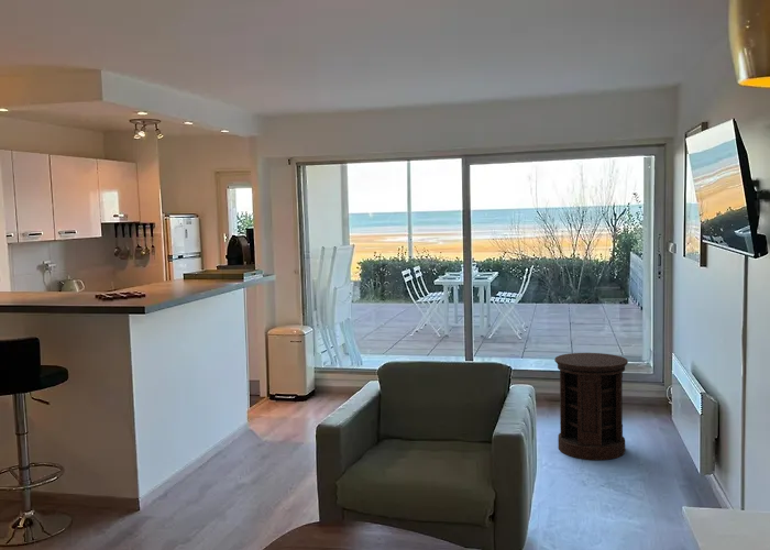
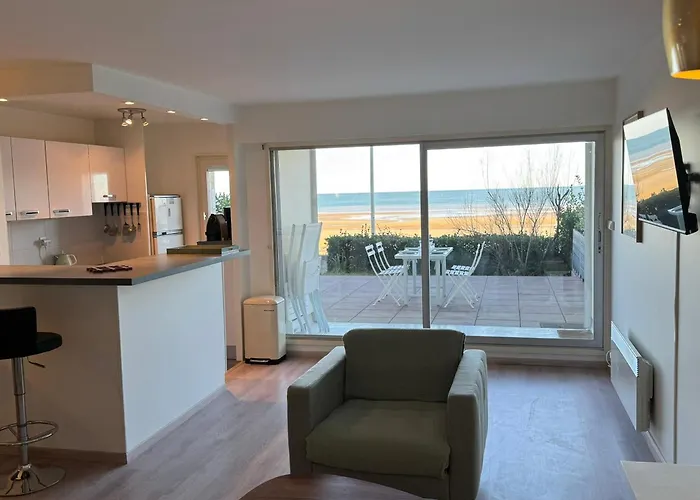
- side table [553,352,629,461]
